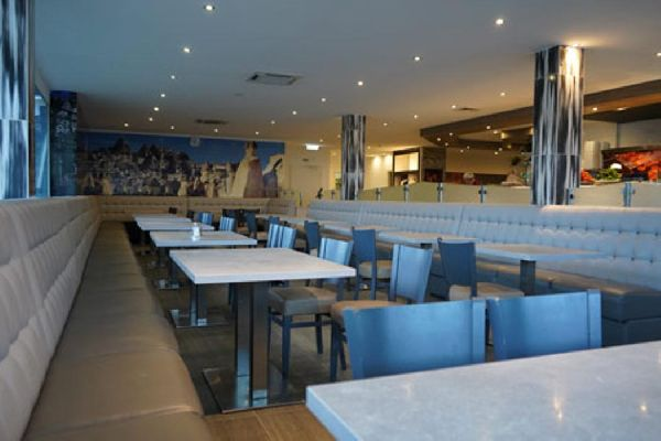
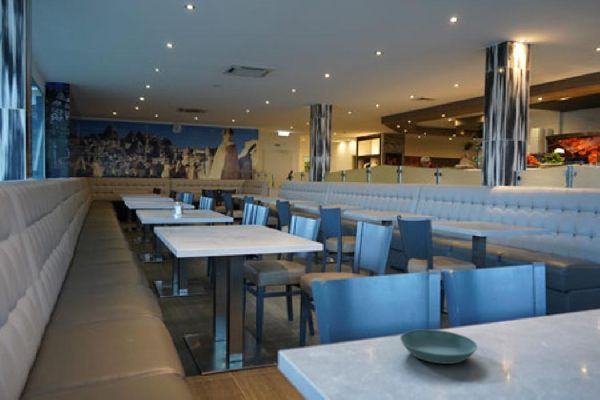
+ saucer [399,328,478,365]
